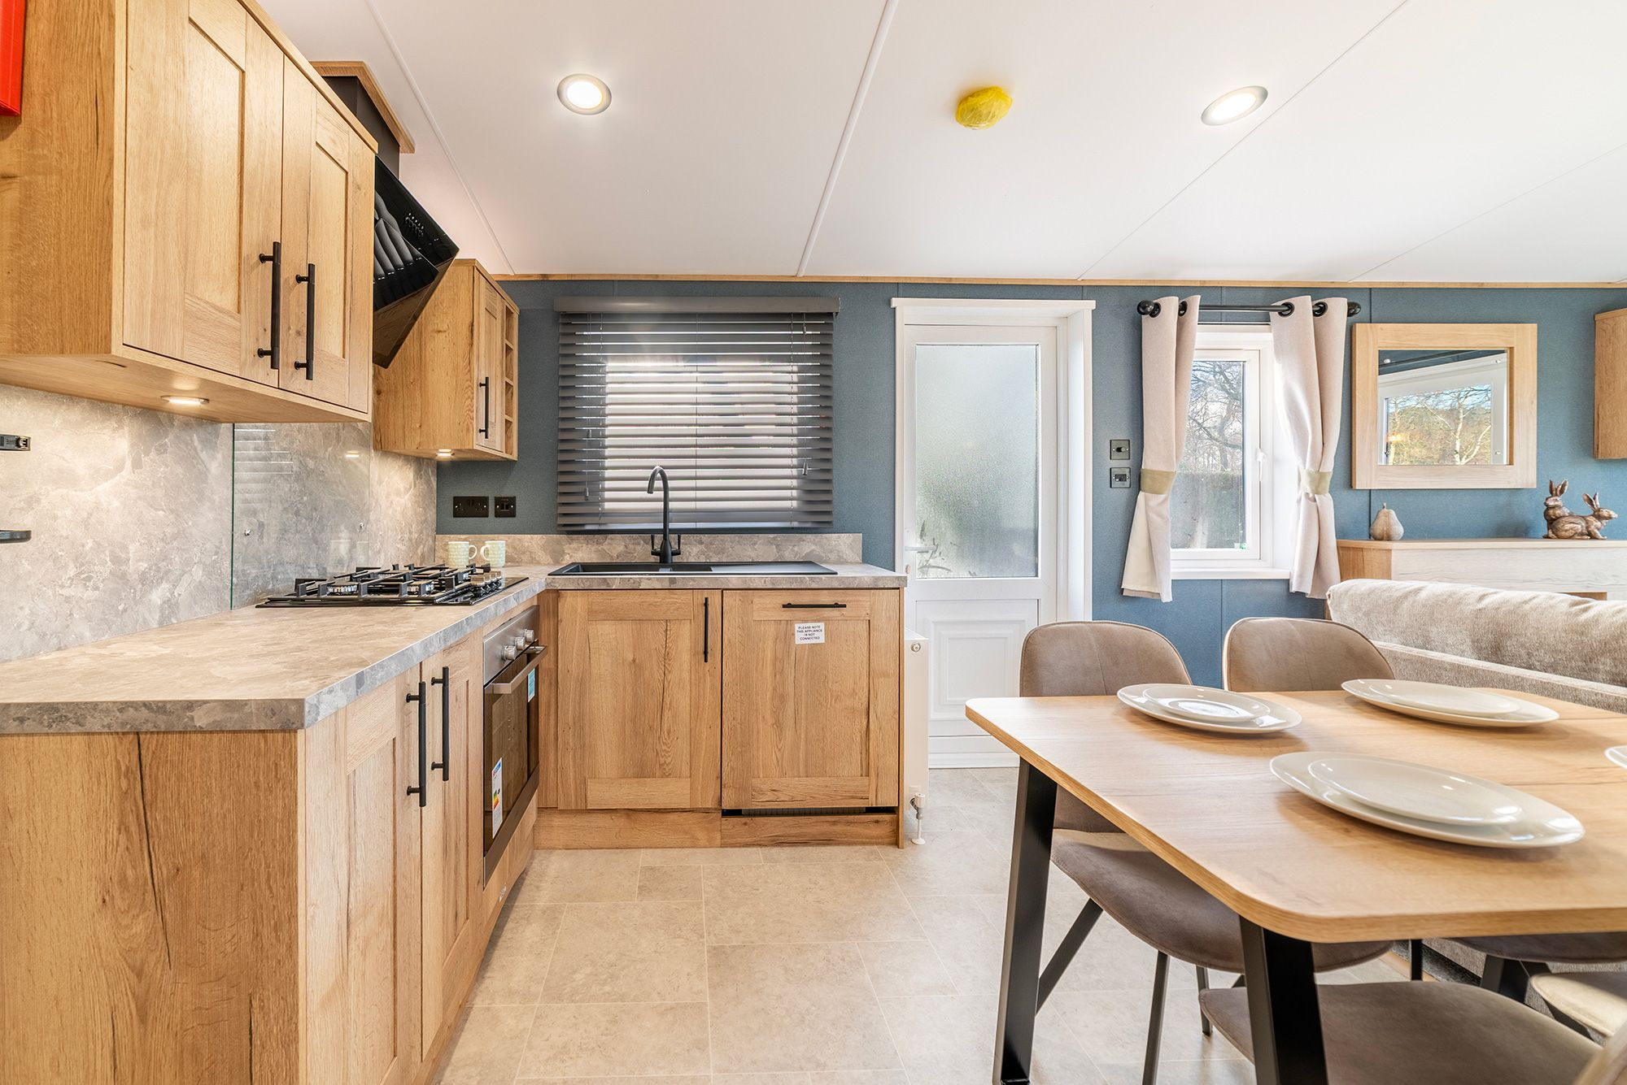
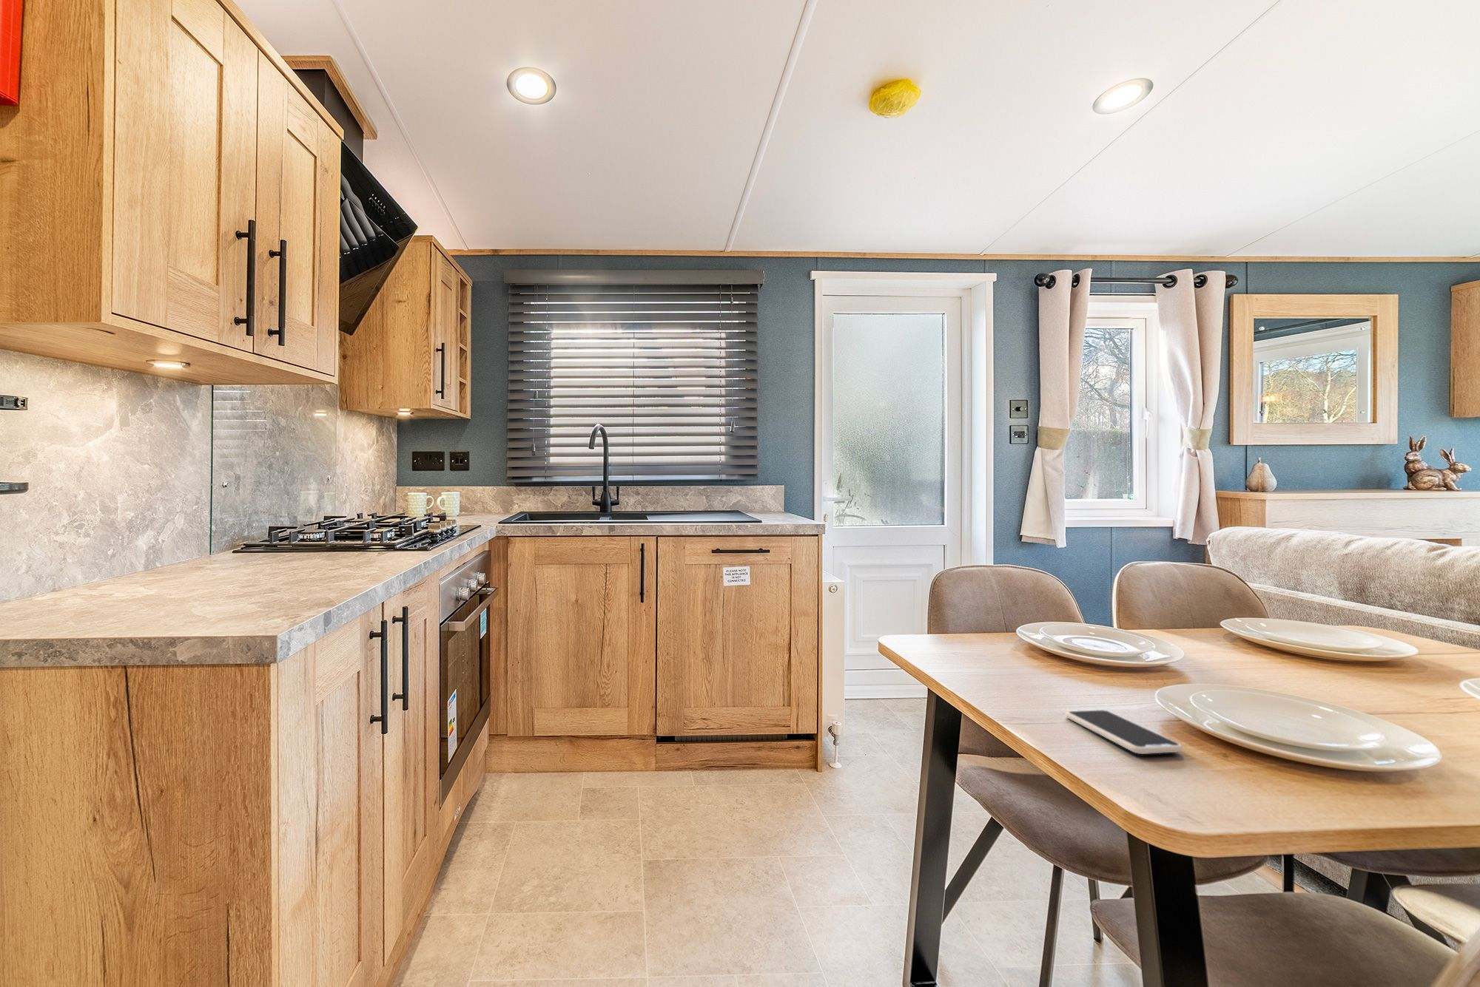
+ smartphone [1065,709,1184,755]
